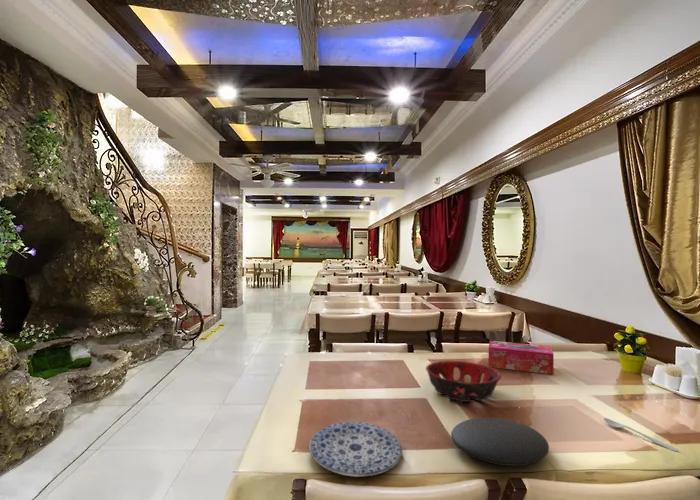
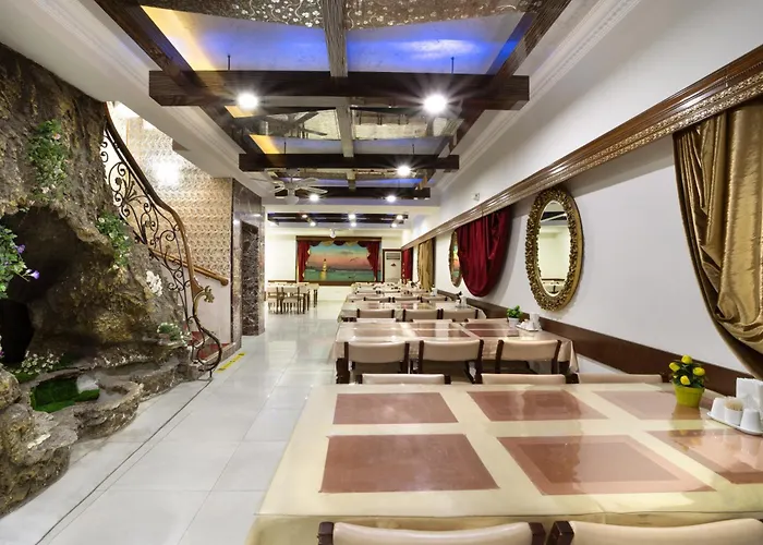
- spoon [603,417,680,453]
- tissue box [488,340,555,376]
- decorative bowl [425,360,502,403]
- plate [308,421,403,478]
- plate [450,417,550,466]
